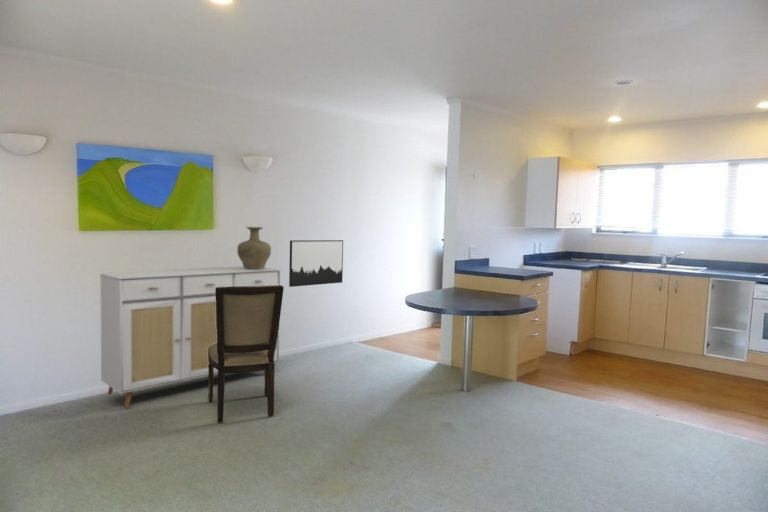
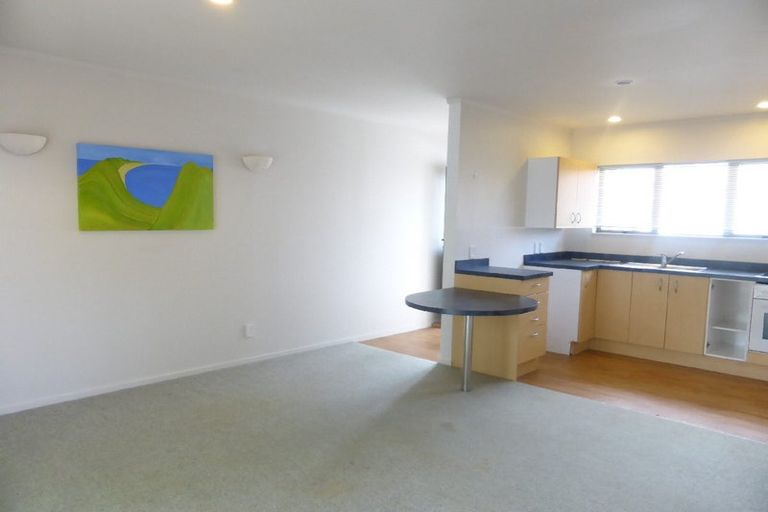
- sideboard [98,265,281,409]
- wall art [288,239,344,288]
- vase [236,226,272,269]
- dining chair [207,284,285,423]
